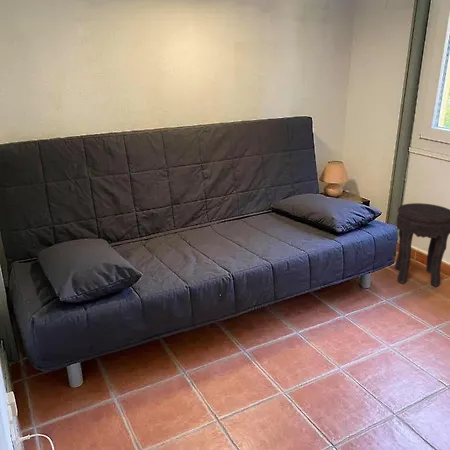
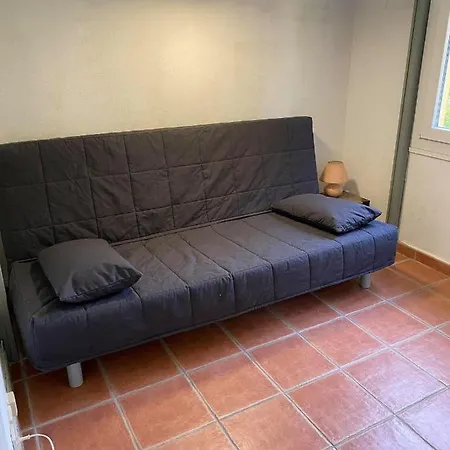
- side table [394,202,450,288]
